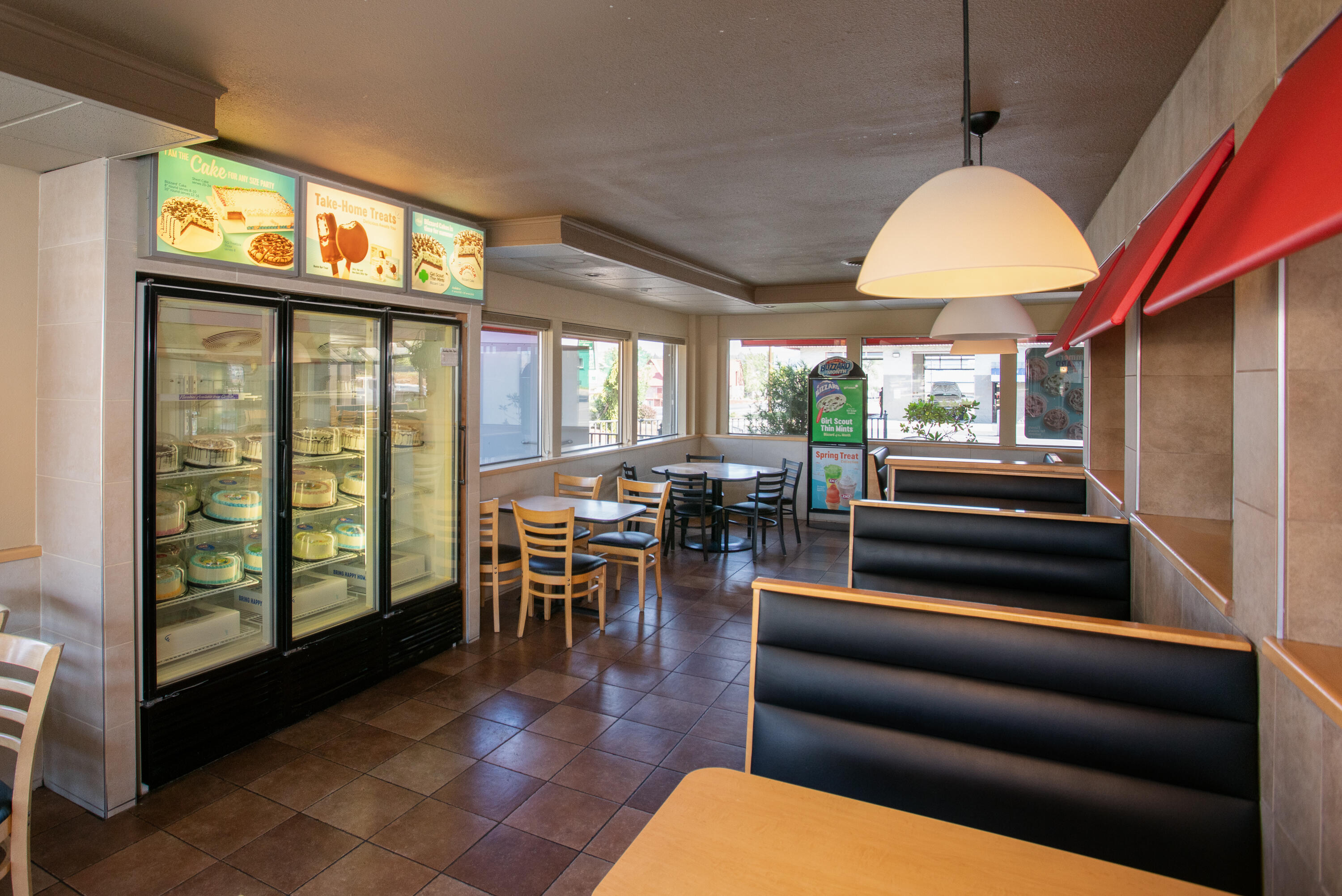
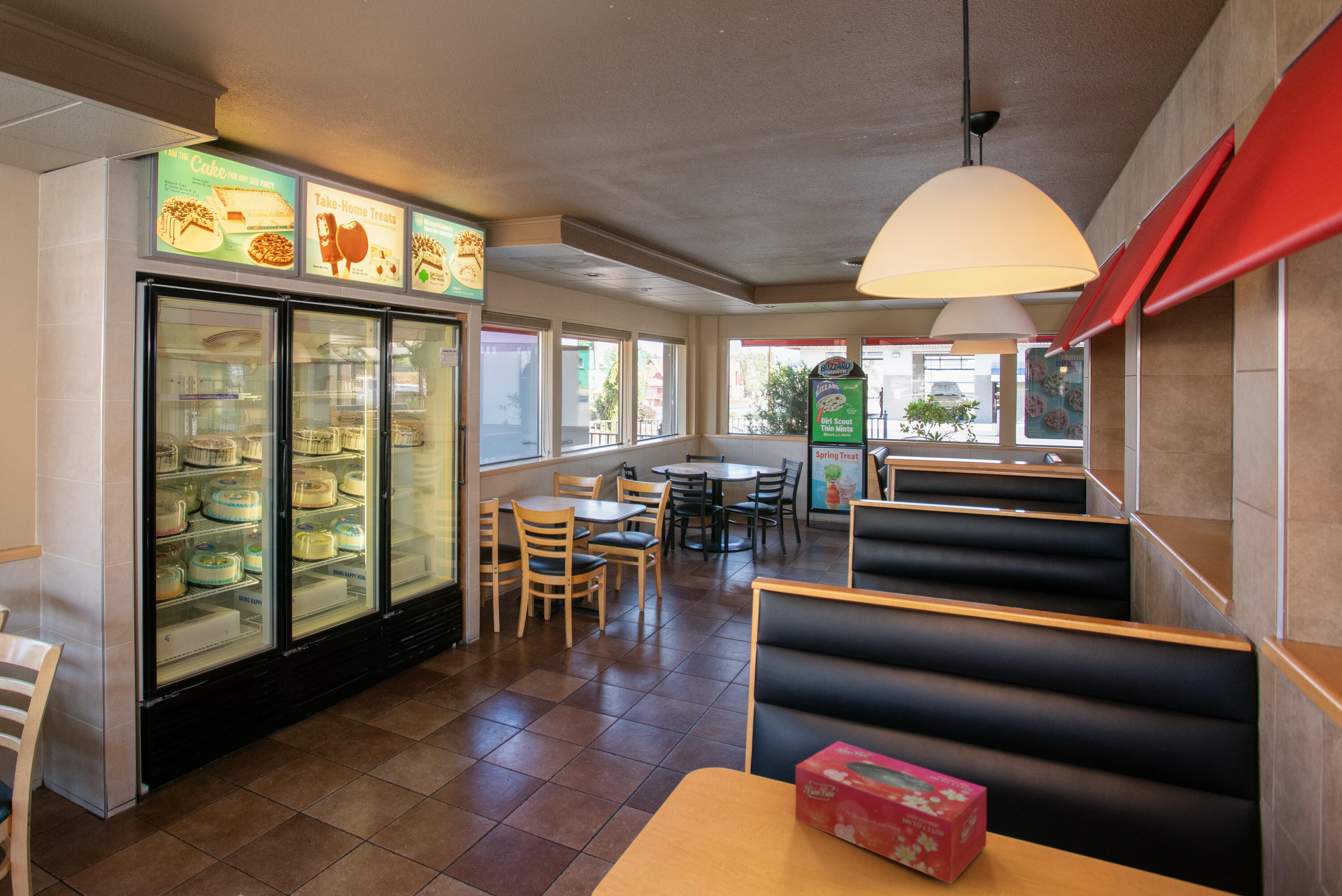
+ tissue box [795,741,987,884]
